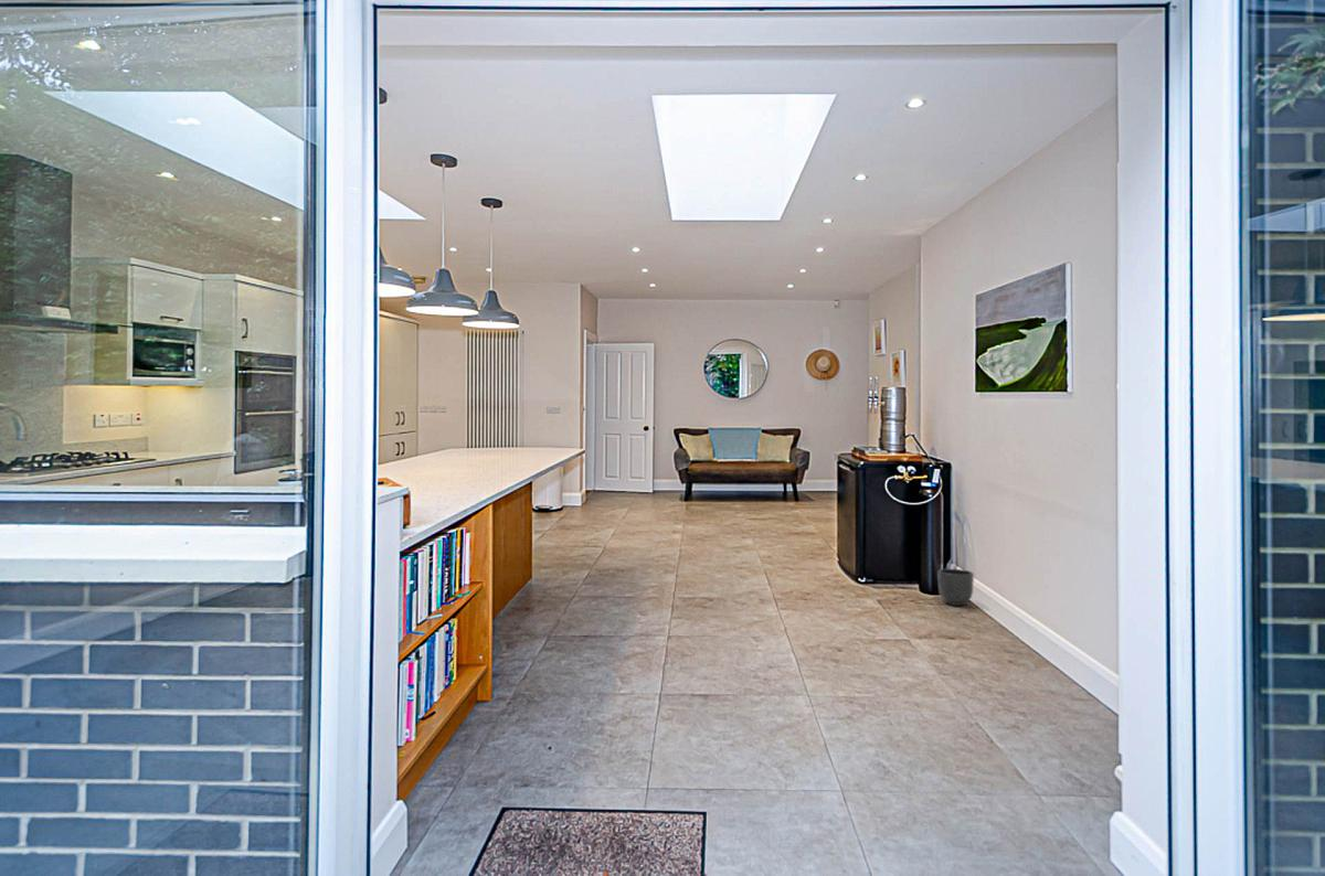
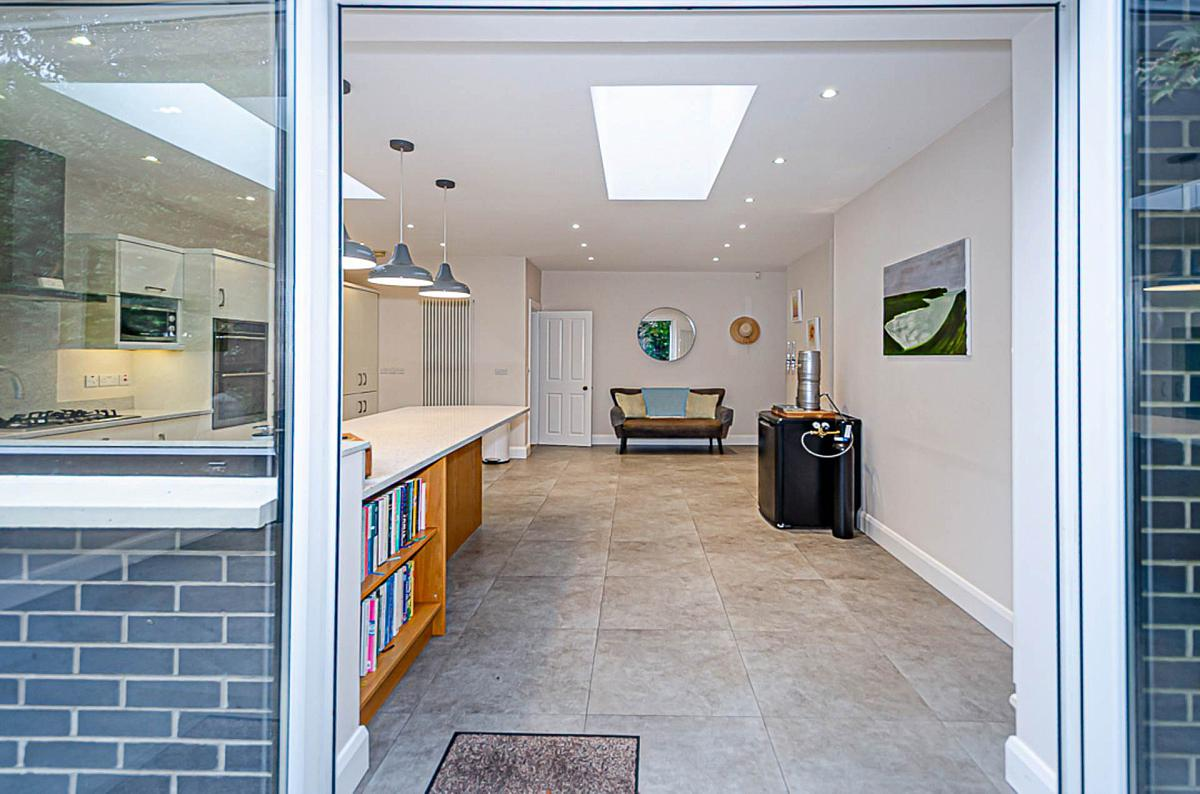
- planter [936,568,975,607]
